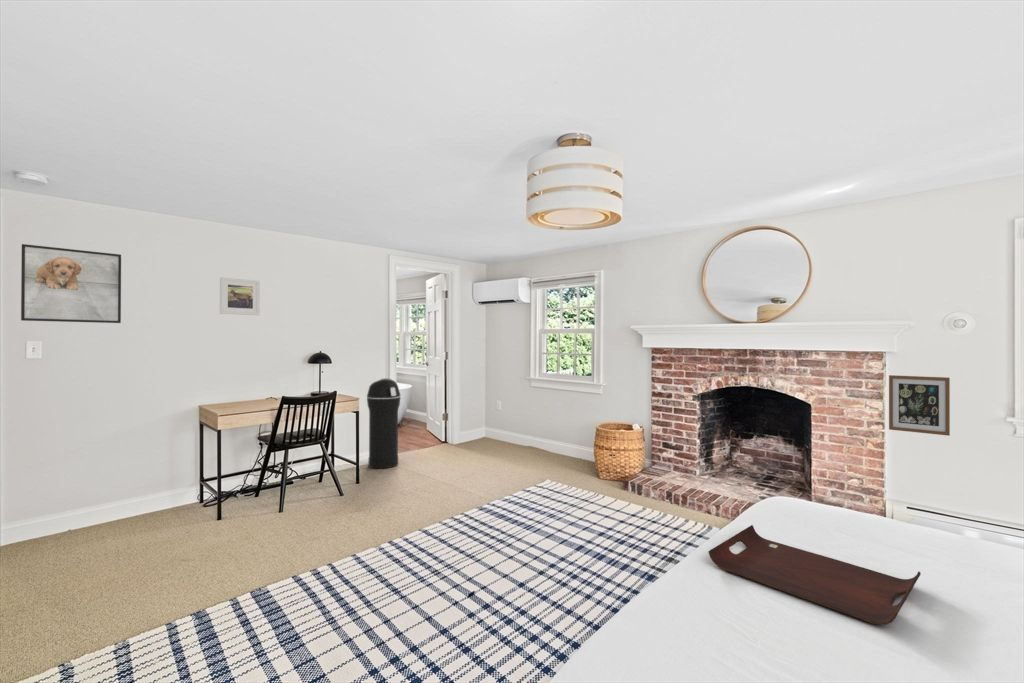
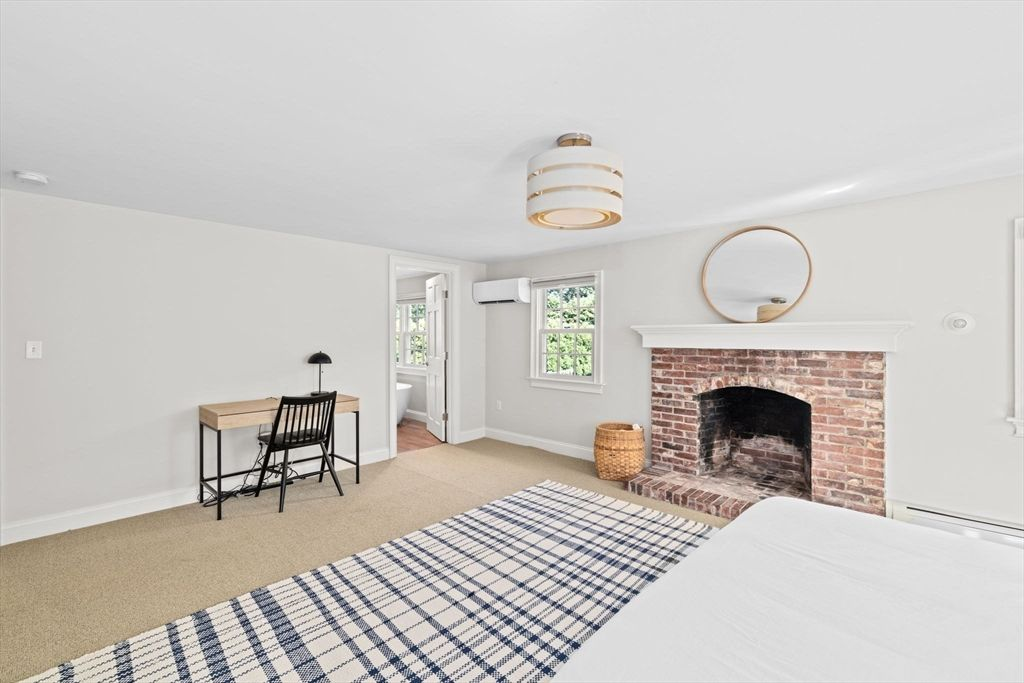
- trash can [366,377,402,469]
- serving tray [707,524,922,626]
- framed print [219,276,261,316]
- wall art [888,374,951,437]
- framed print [20,243,122,324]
